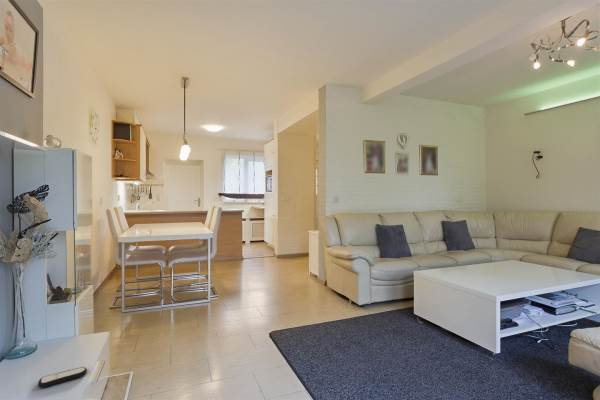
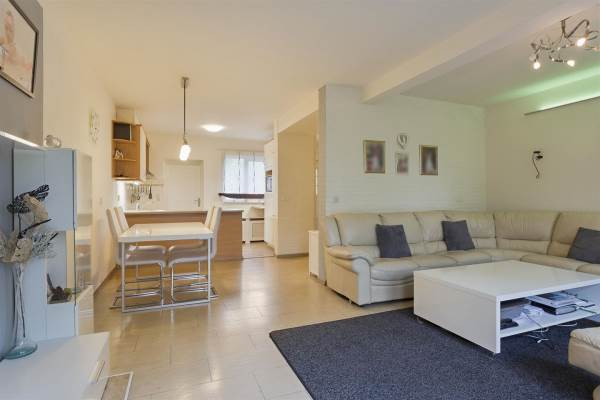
- remote control [37,366,88,389]
